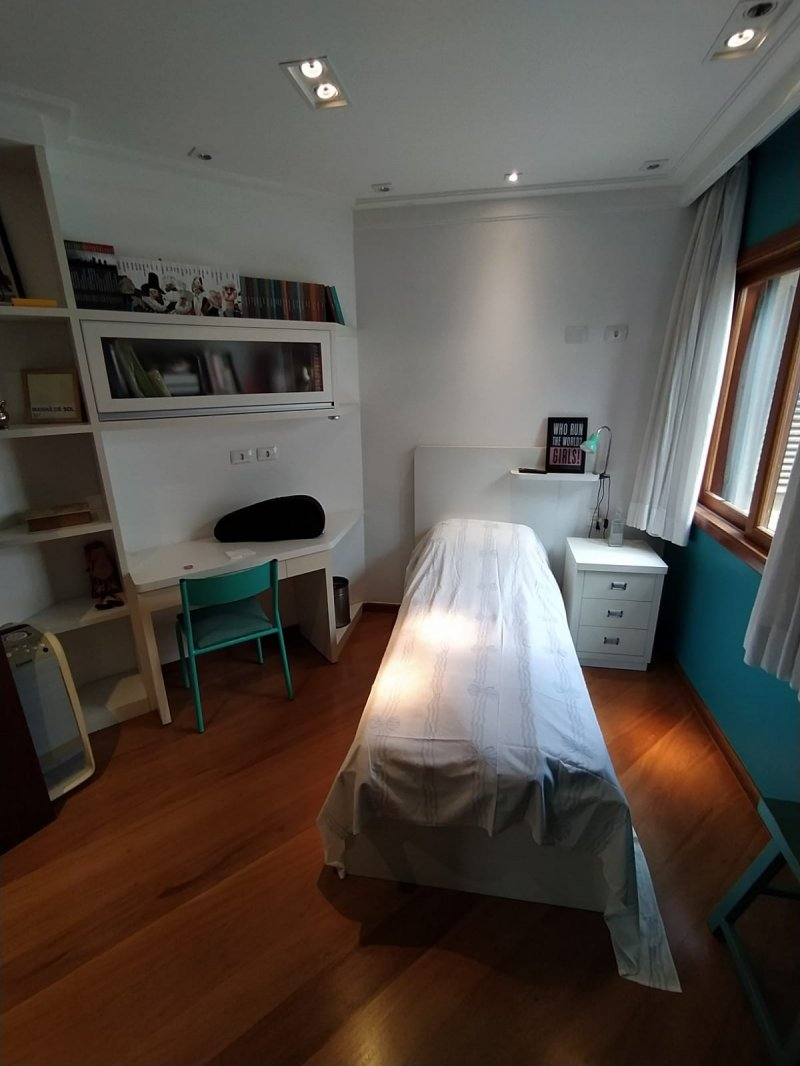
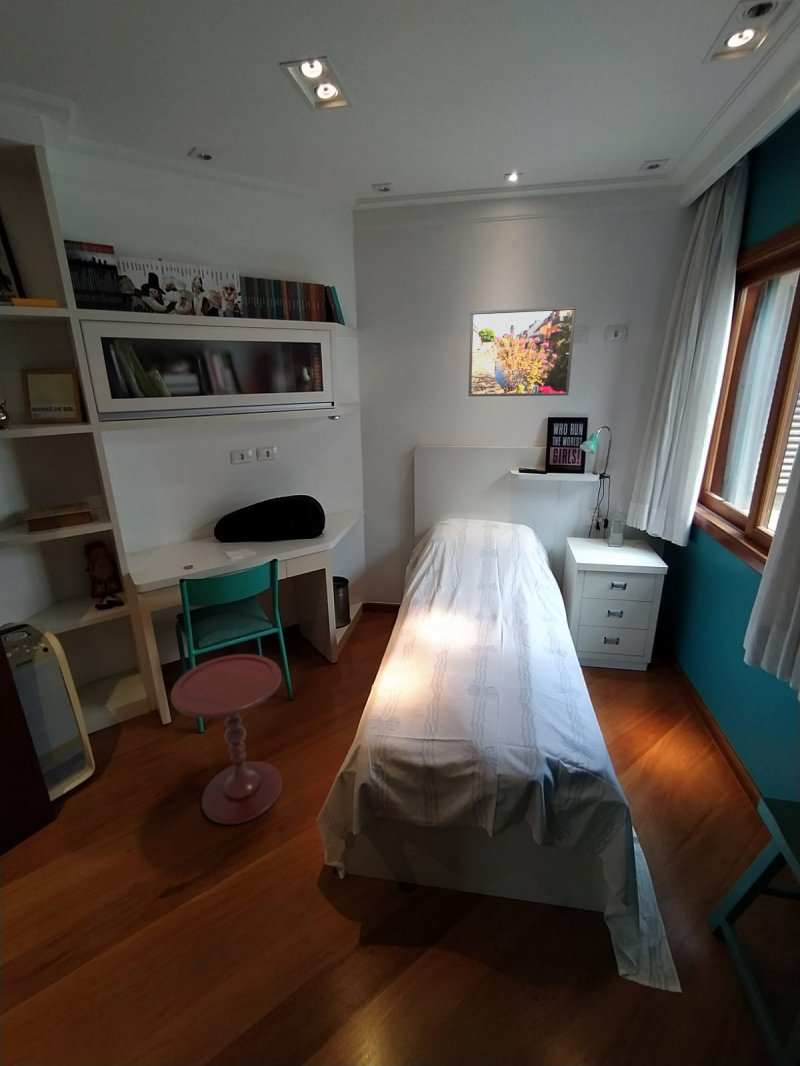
+ side table [170,653,283,825]
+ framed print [468,306,577,397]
